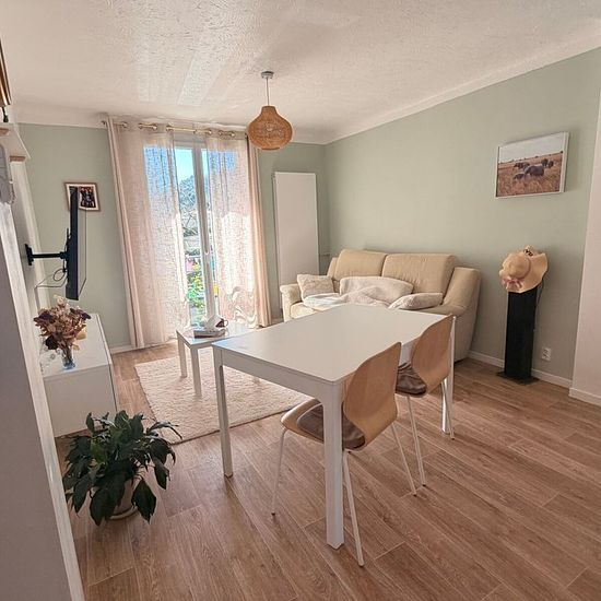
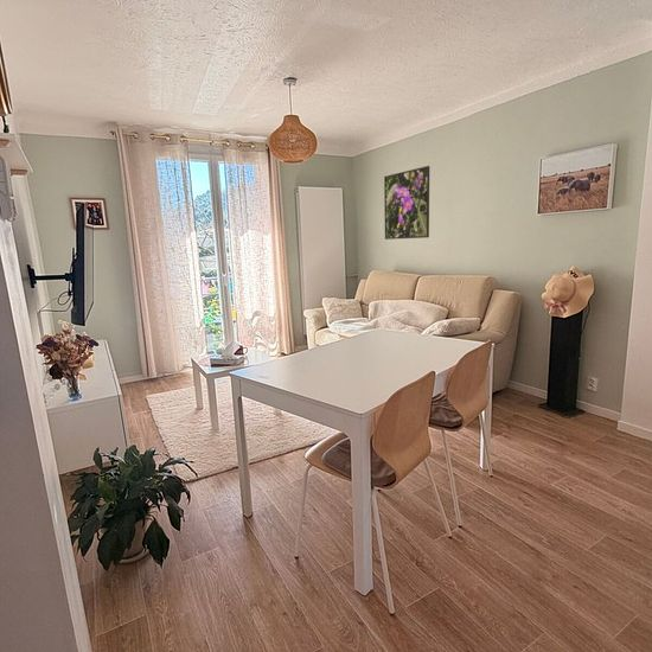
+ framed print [383,165,430,241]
